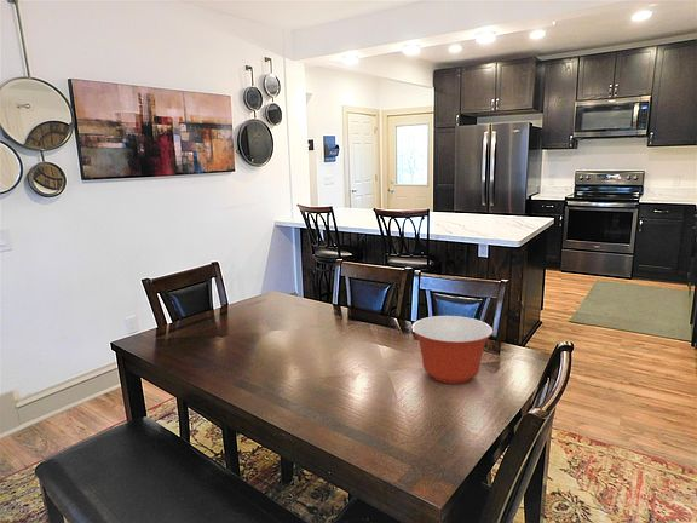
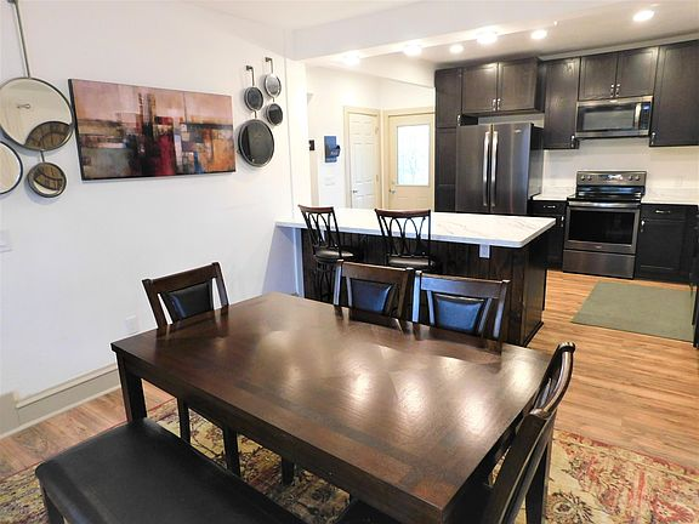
- mixing bowl [410,315,494,385]
